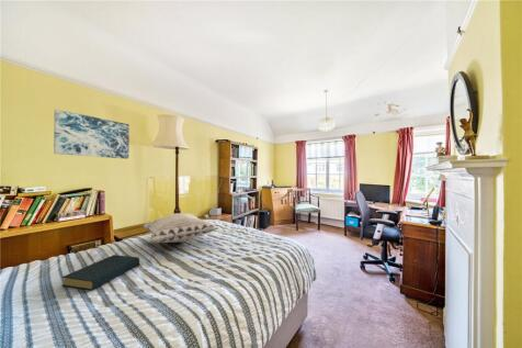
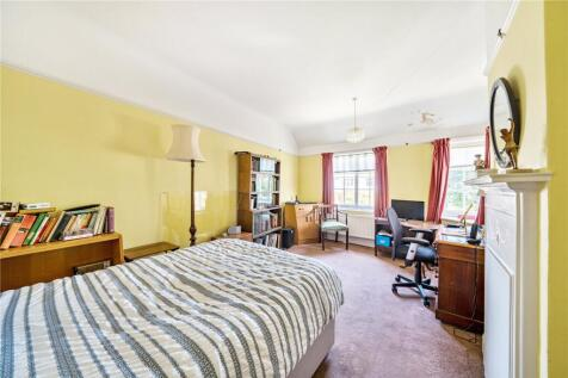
- decorative pillow [141,212,219,244]
- wall art [53,109,130,160]
- hardback book [60,254,140,291]
